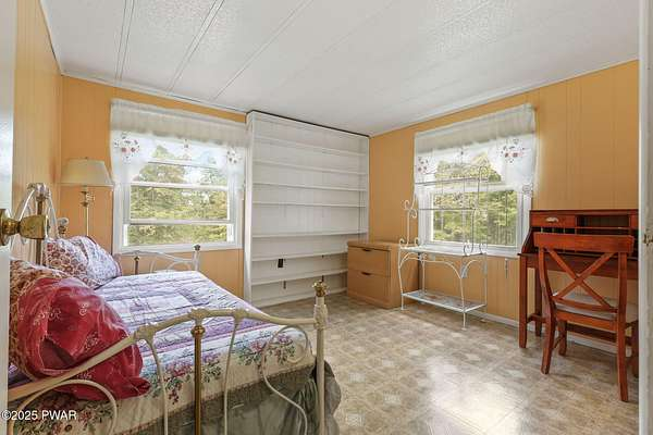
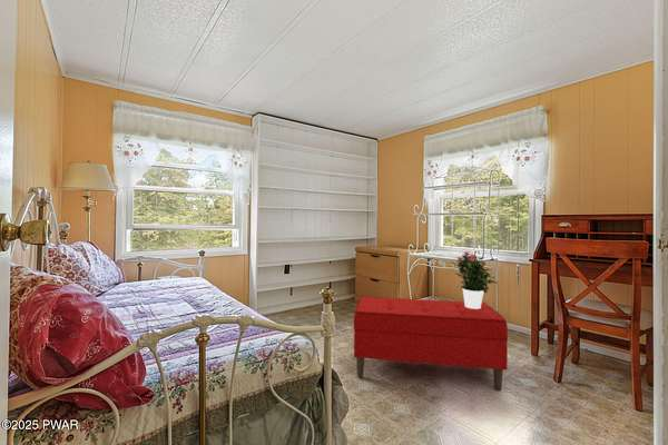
+ bench [353,296,509,392]
+ potted flower [450,250,498,309]
